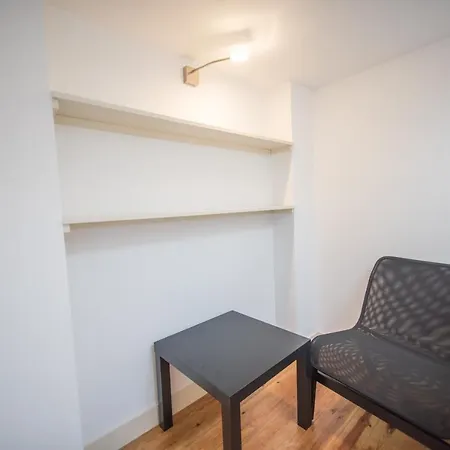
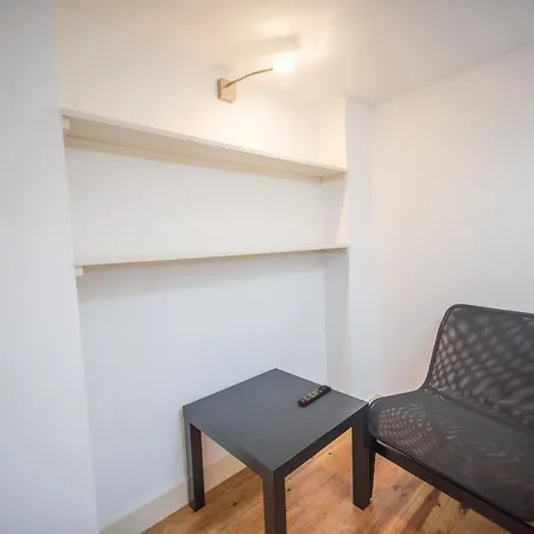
+ remote control [297,383,332,407]
